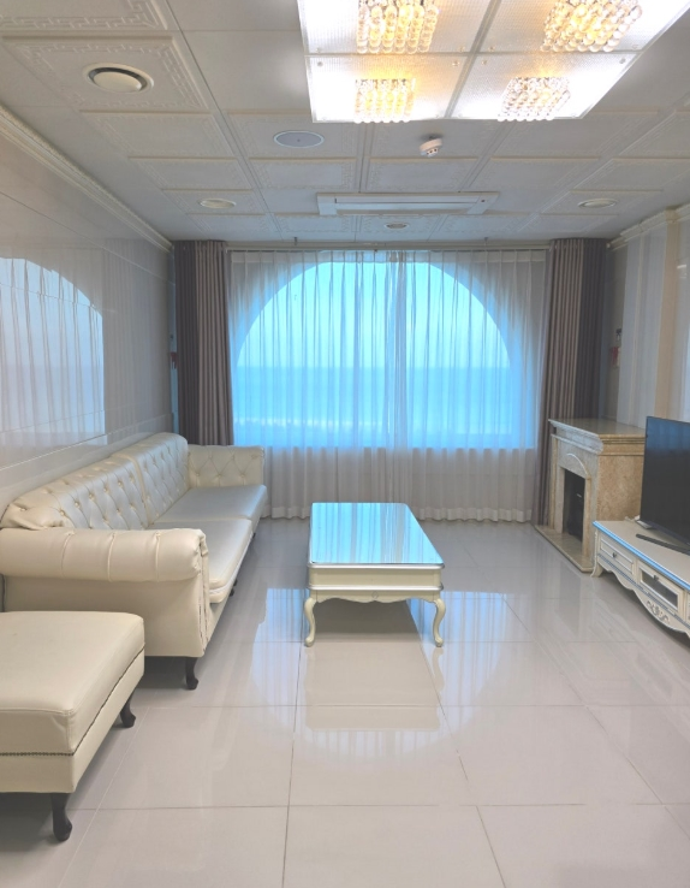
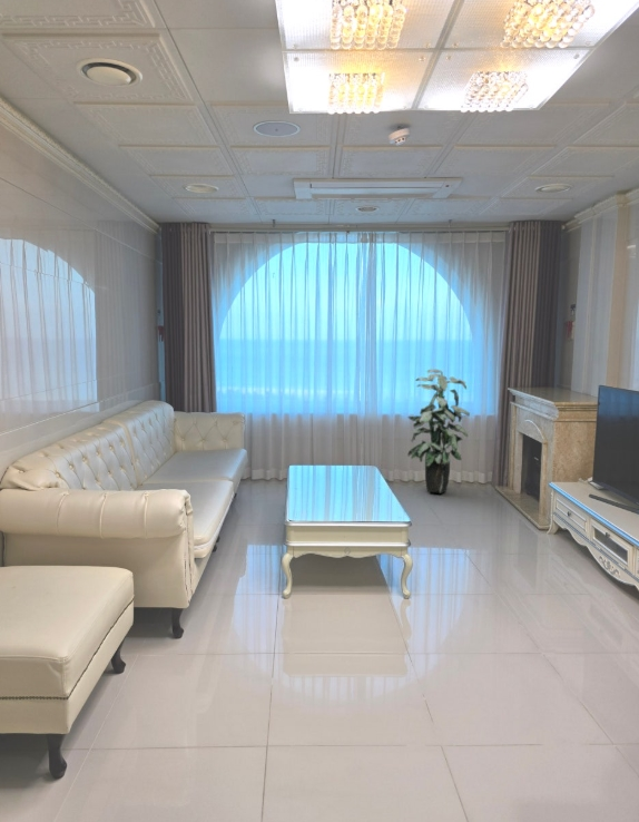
+ indoor plant [406,369,471,495]
